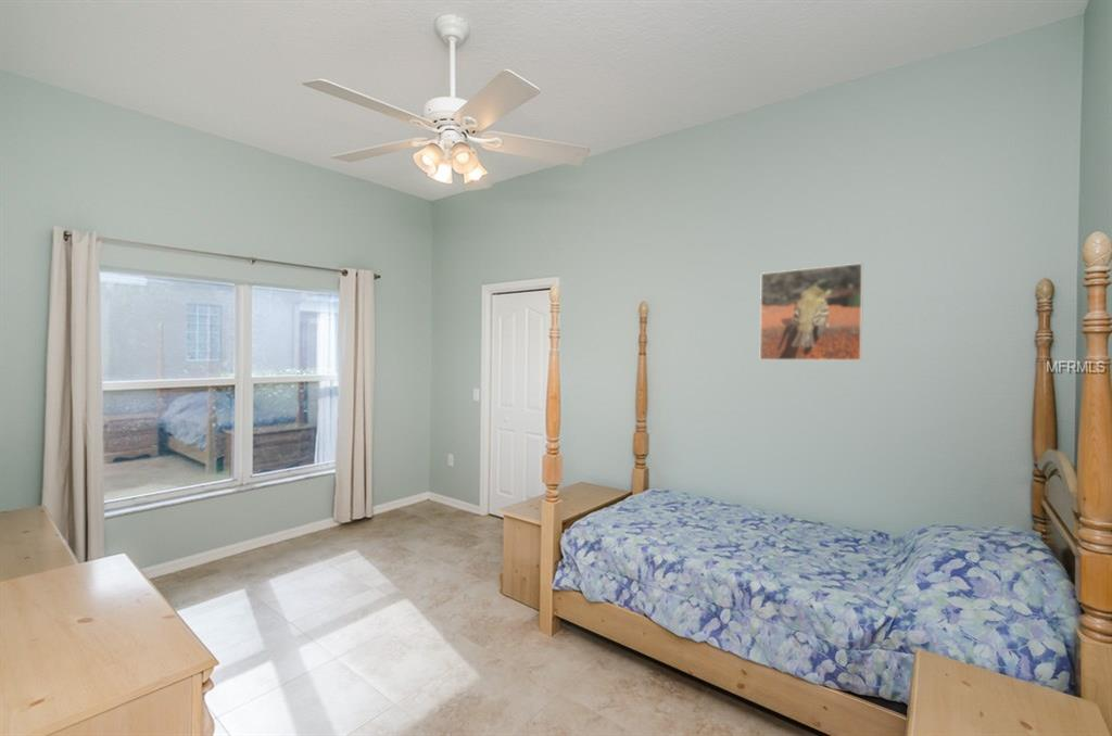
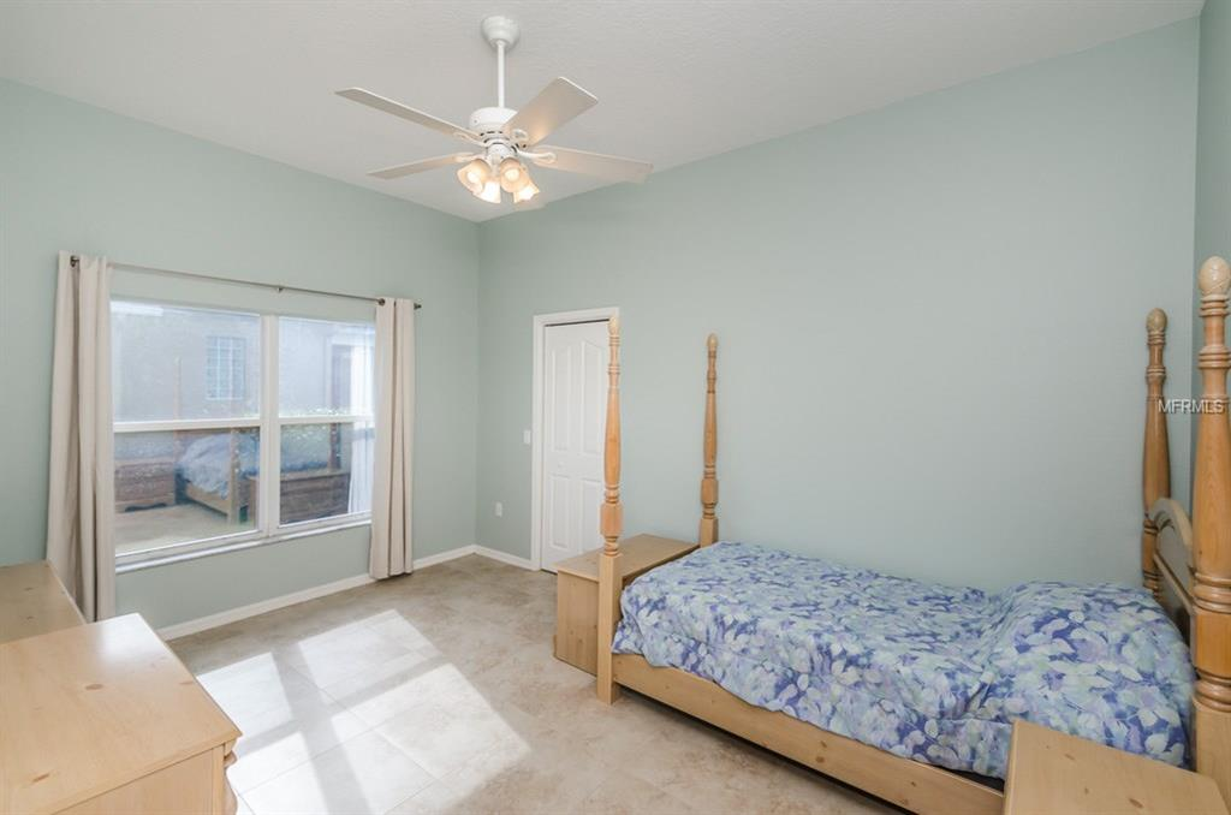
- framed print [759,262,864,361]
